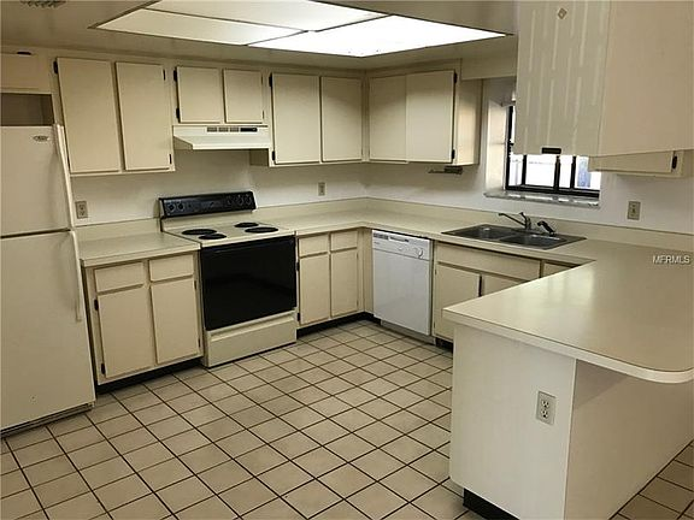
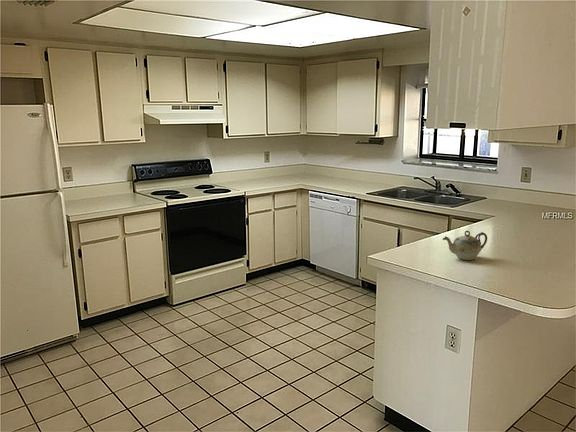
+ teapot [442,230,488,261]
